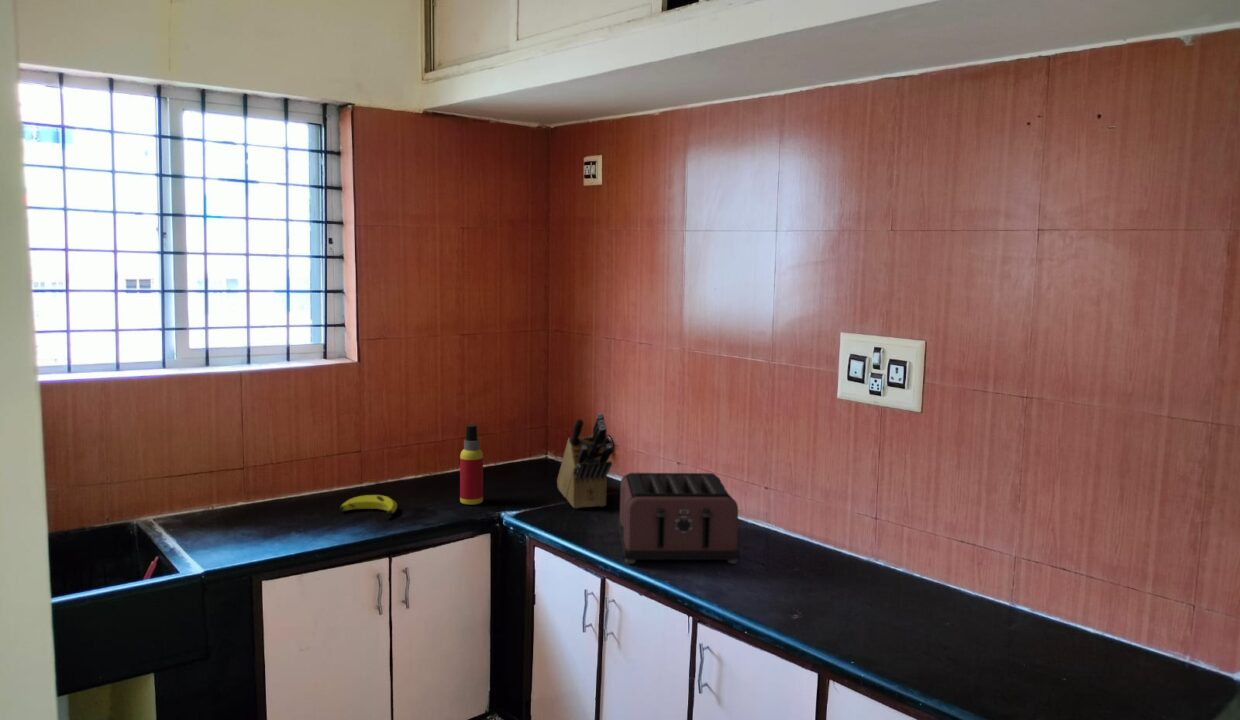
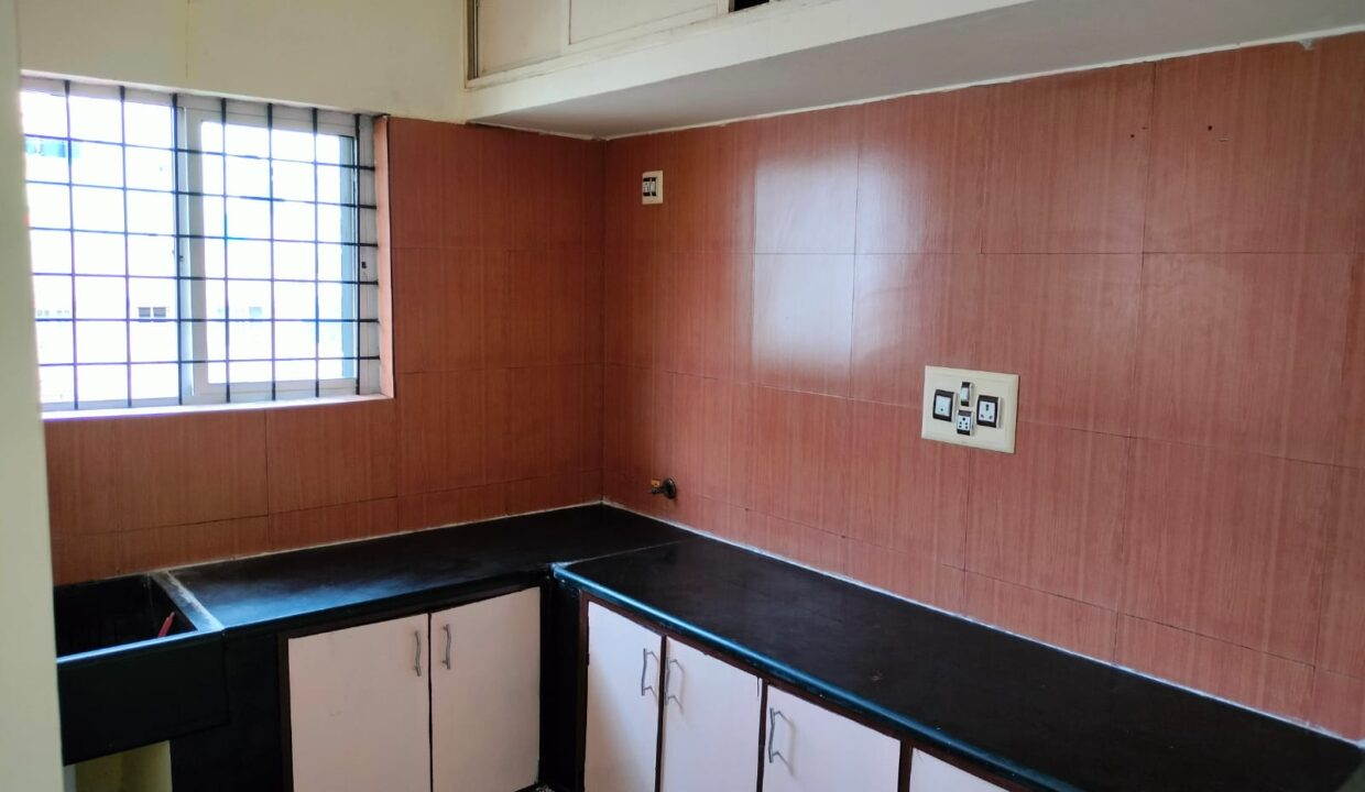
- toaster [616,472,741,565]
- knife block [556,412,613,509]
- banana [339,494,398,518]
- spray bottle [459,424,484,506]
